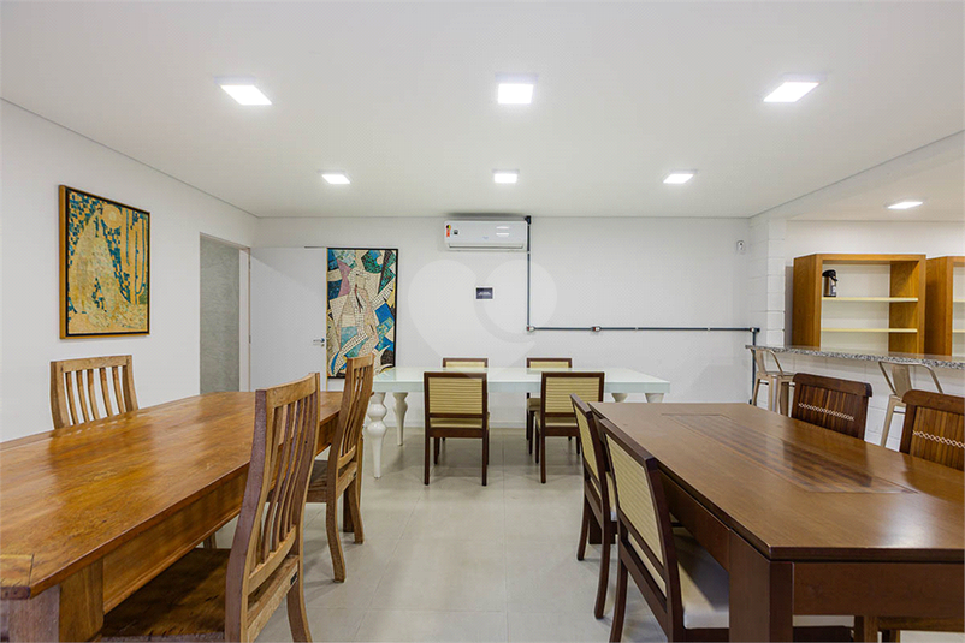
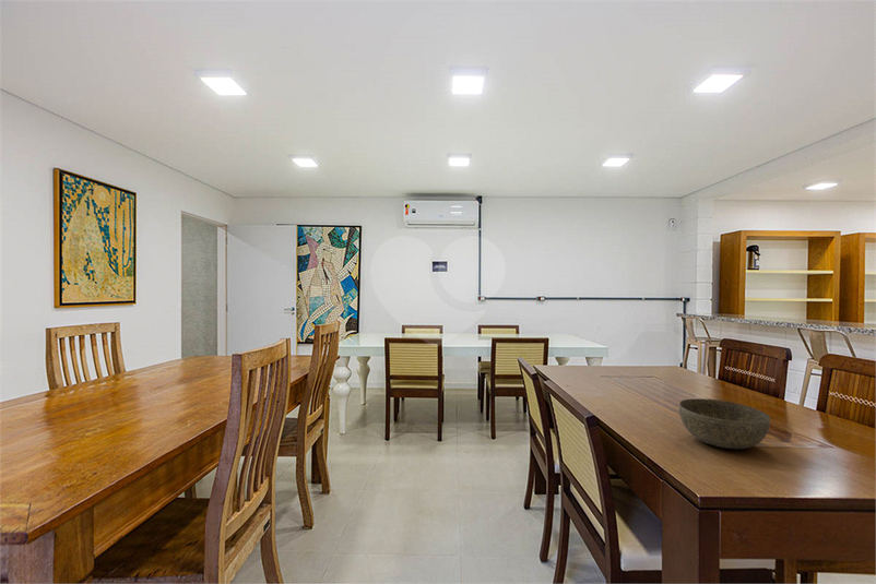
+ bowl [678,397,771,450]
